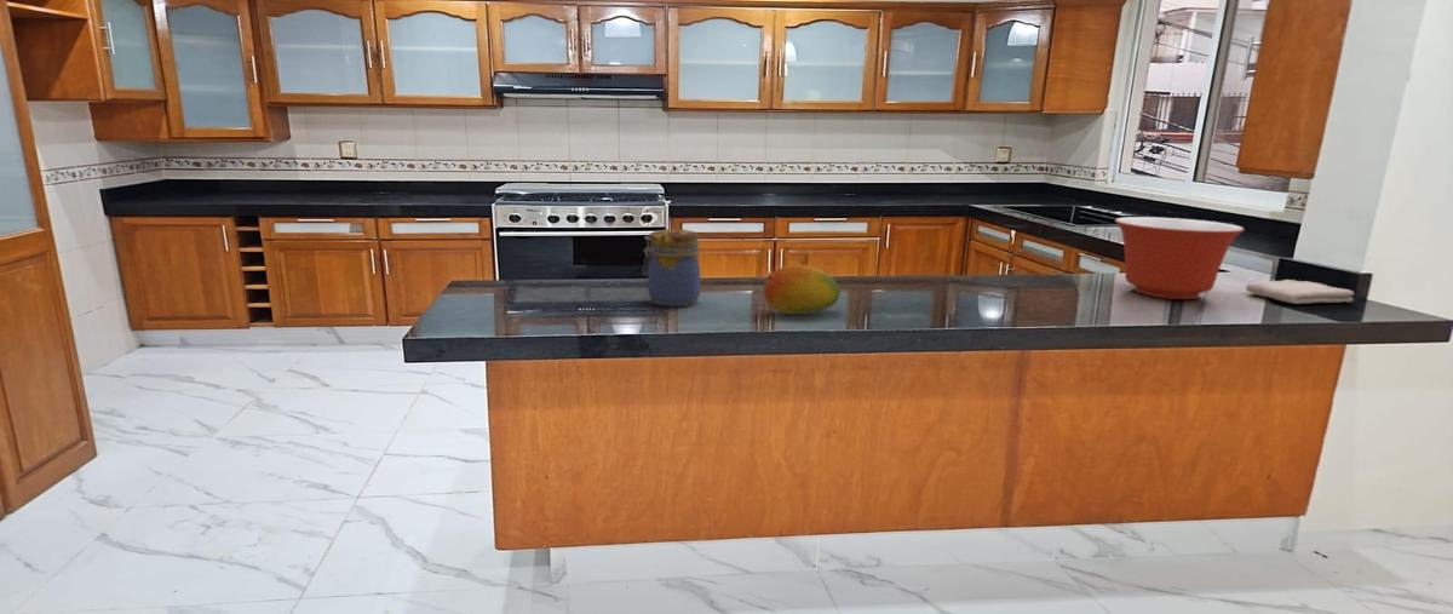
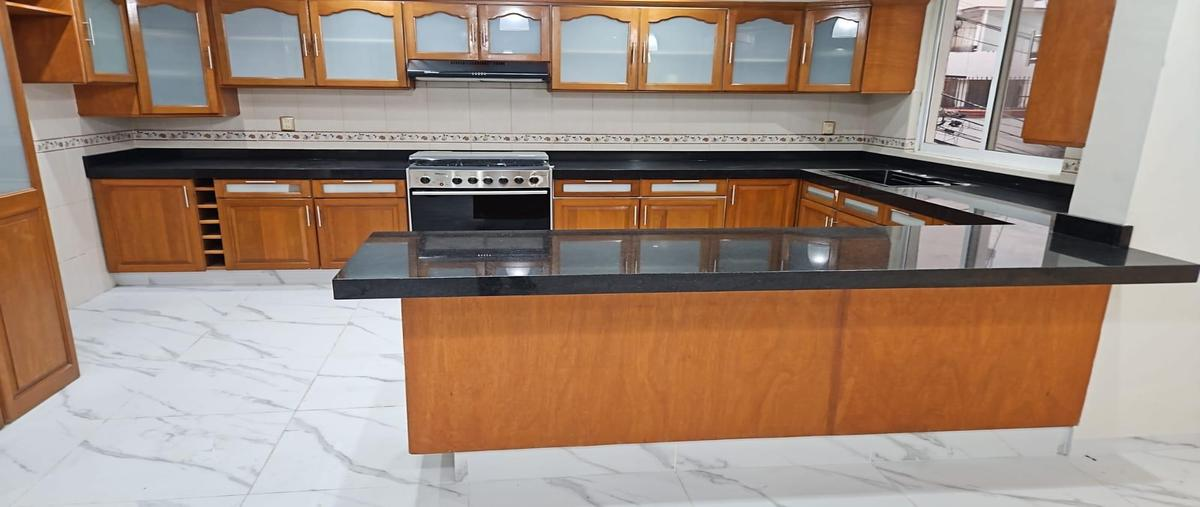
- jar [642,228,701,308]
- fruit [763,264,842,315]
- mixing bowl [1114,216,1245,300]
- washcloth [1245,279,1355,305]
